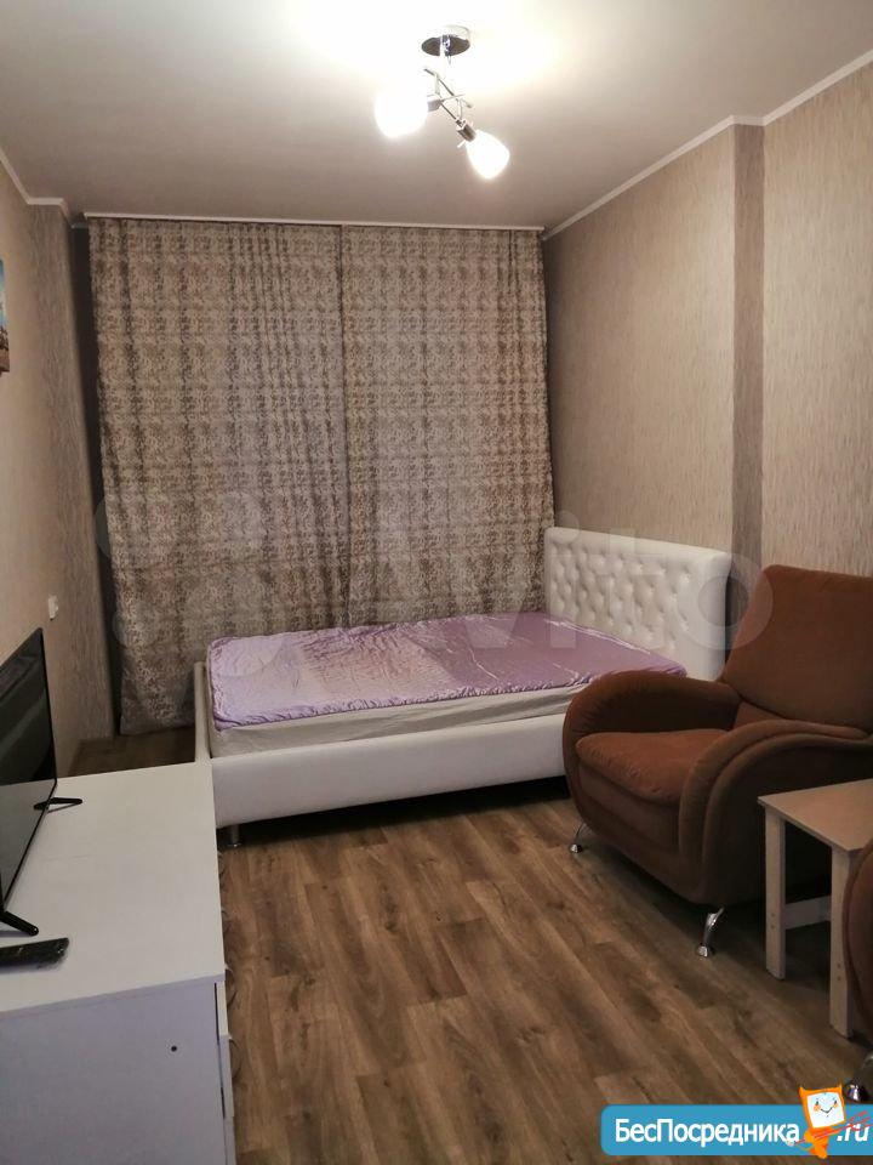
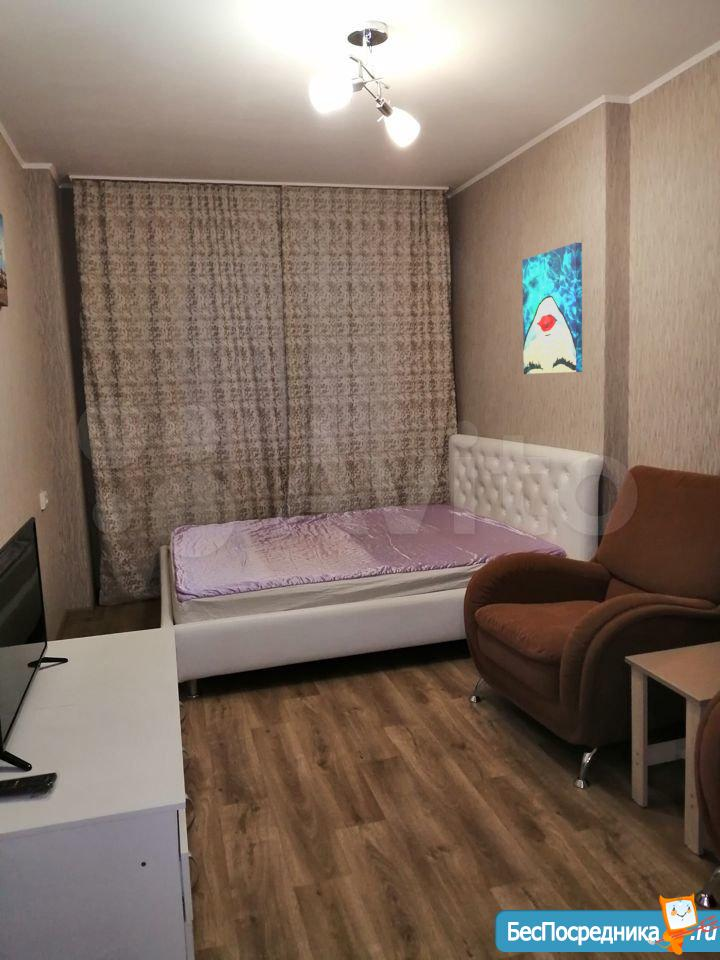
+ wall art [521,242,583,375]
